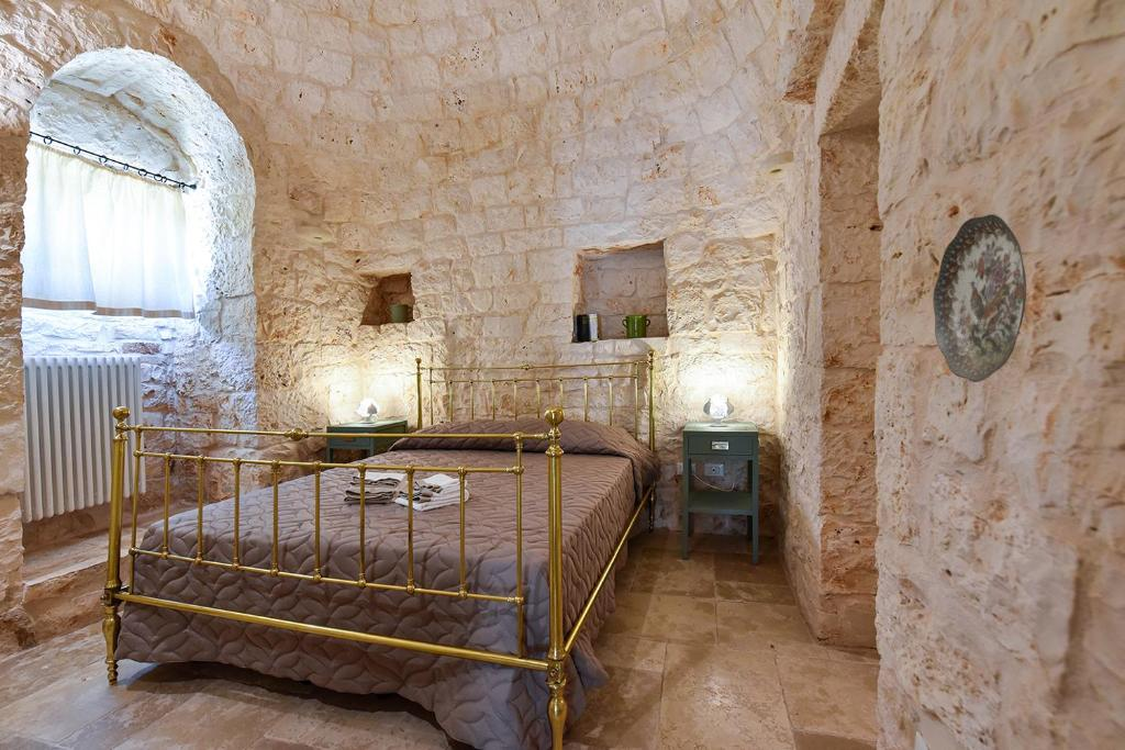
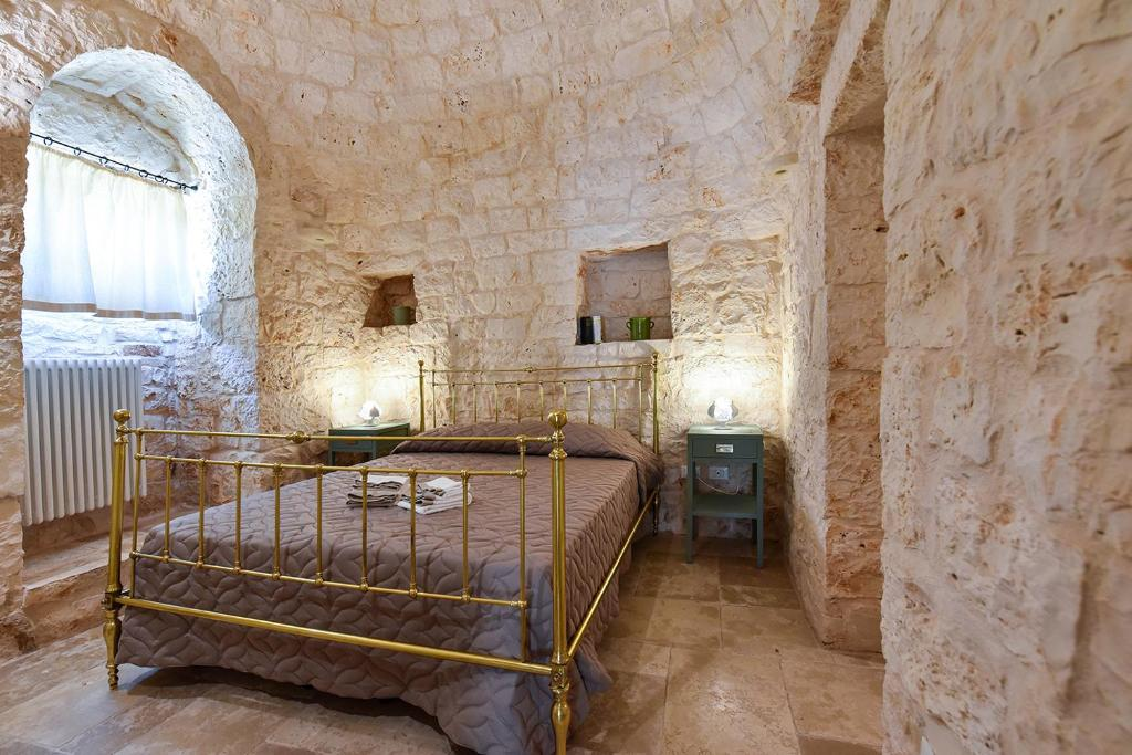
- decorative plate [932,213,1027,383]
